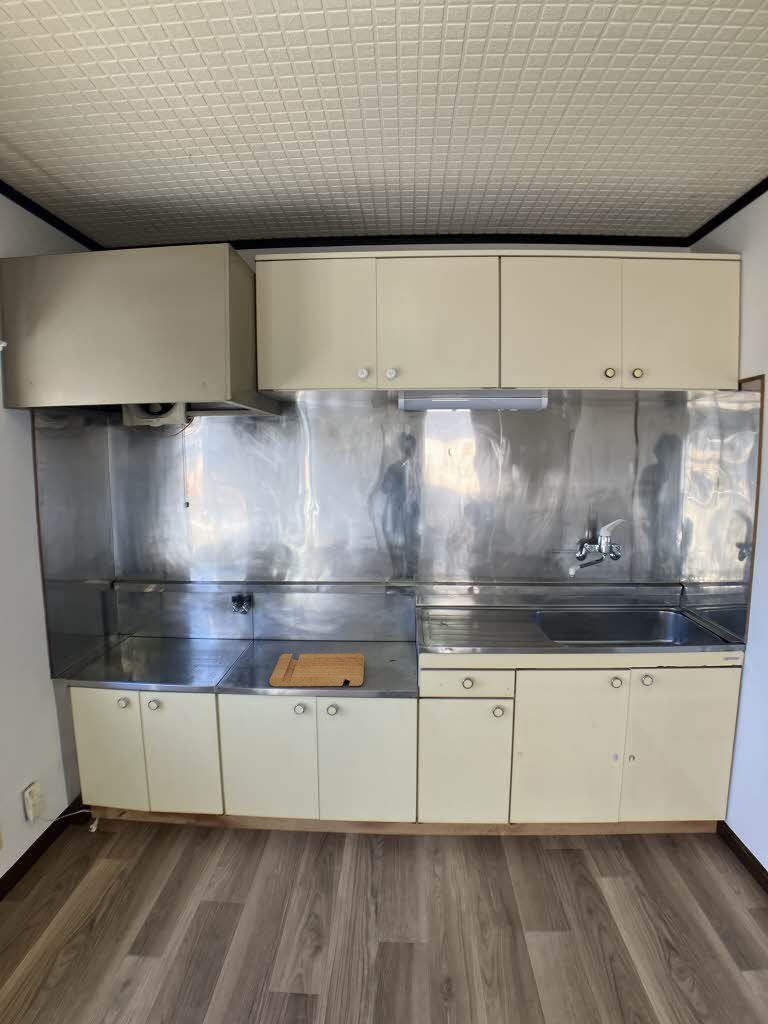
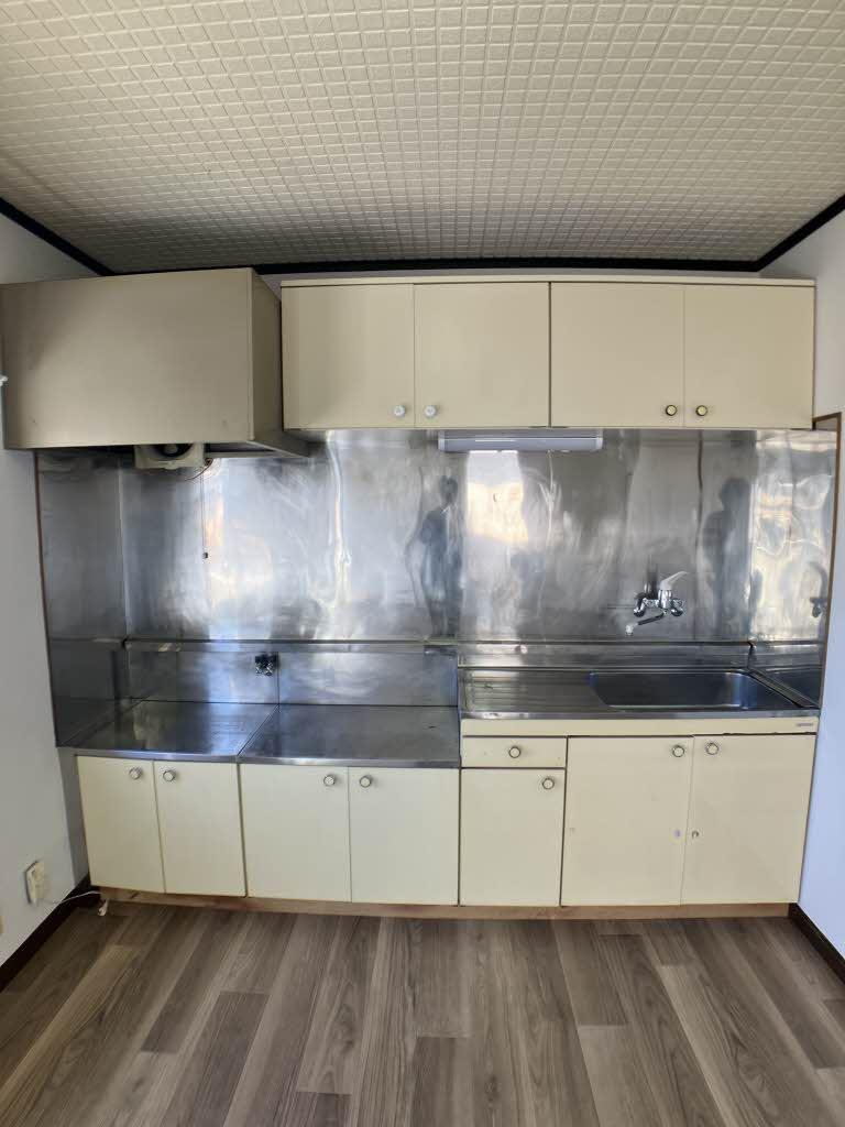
- cutting board [268,652,365,687]
